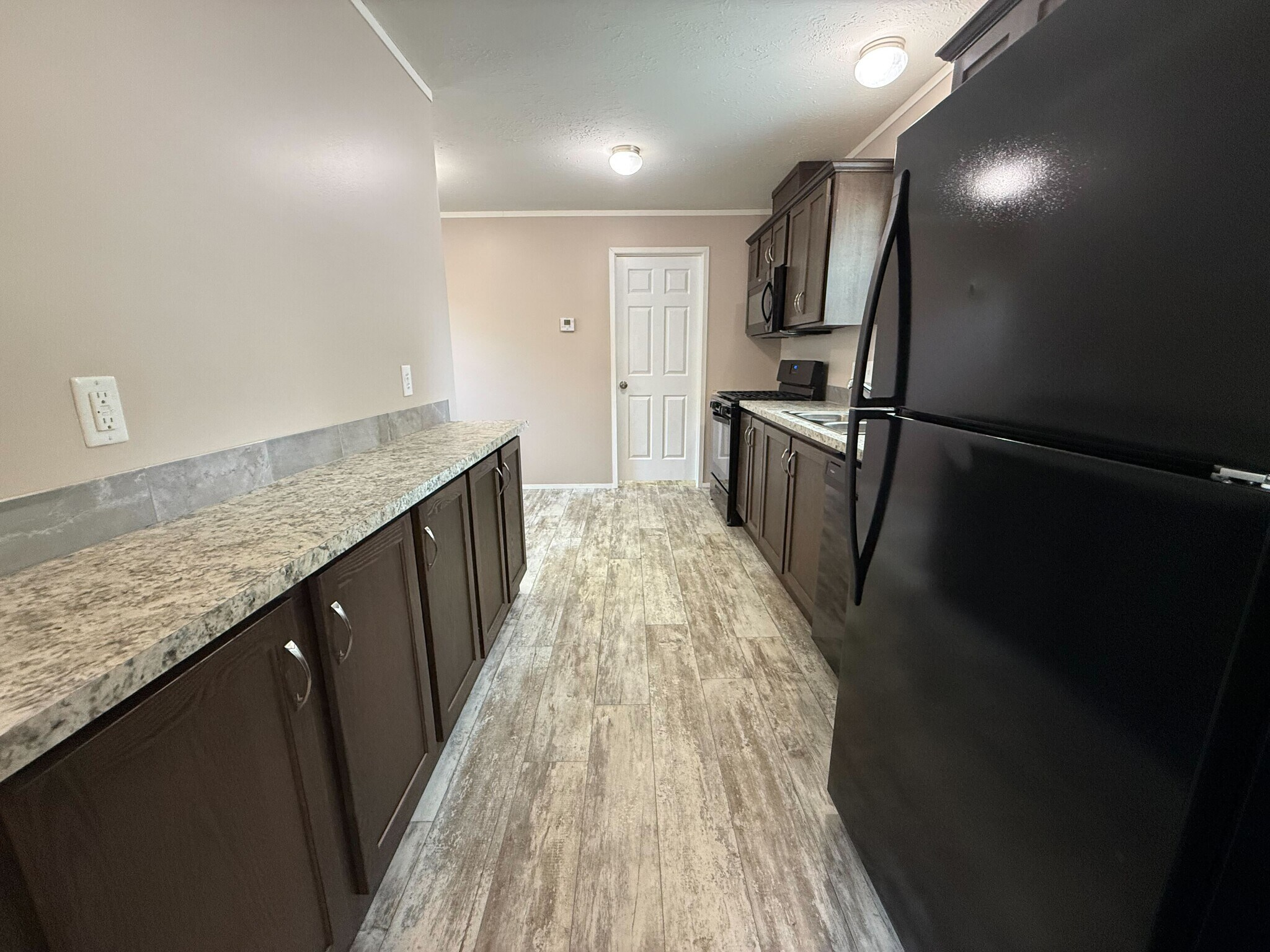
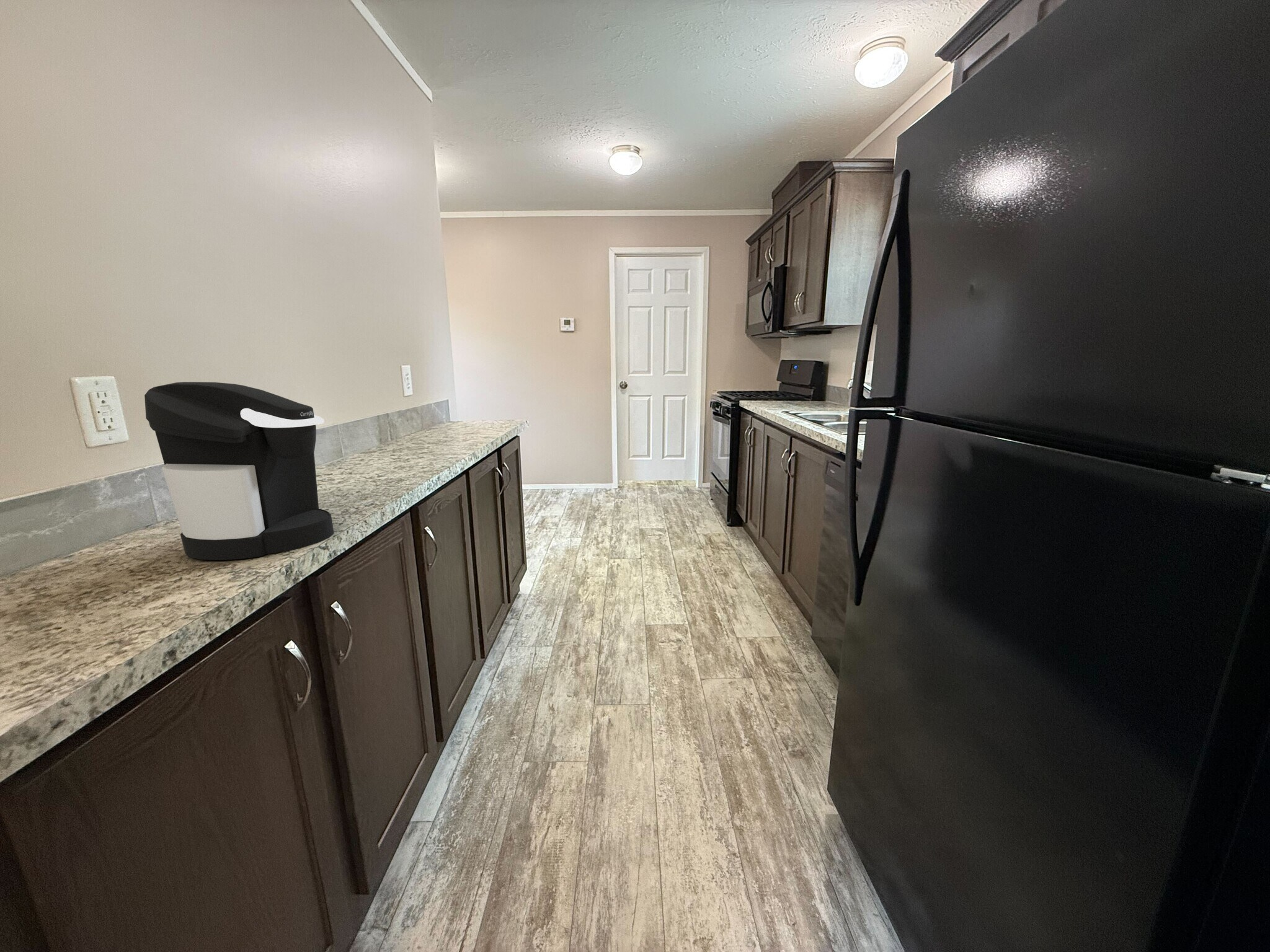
+ coffee maker [144,381,334,561]
